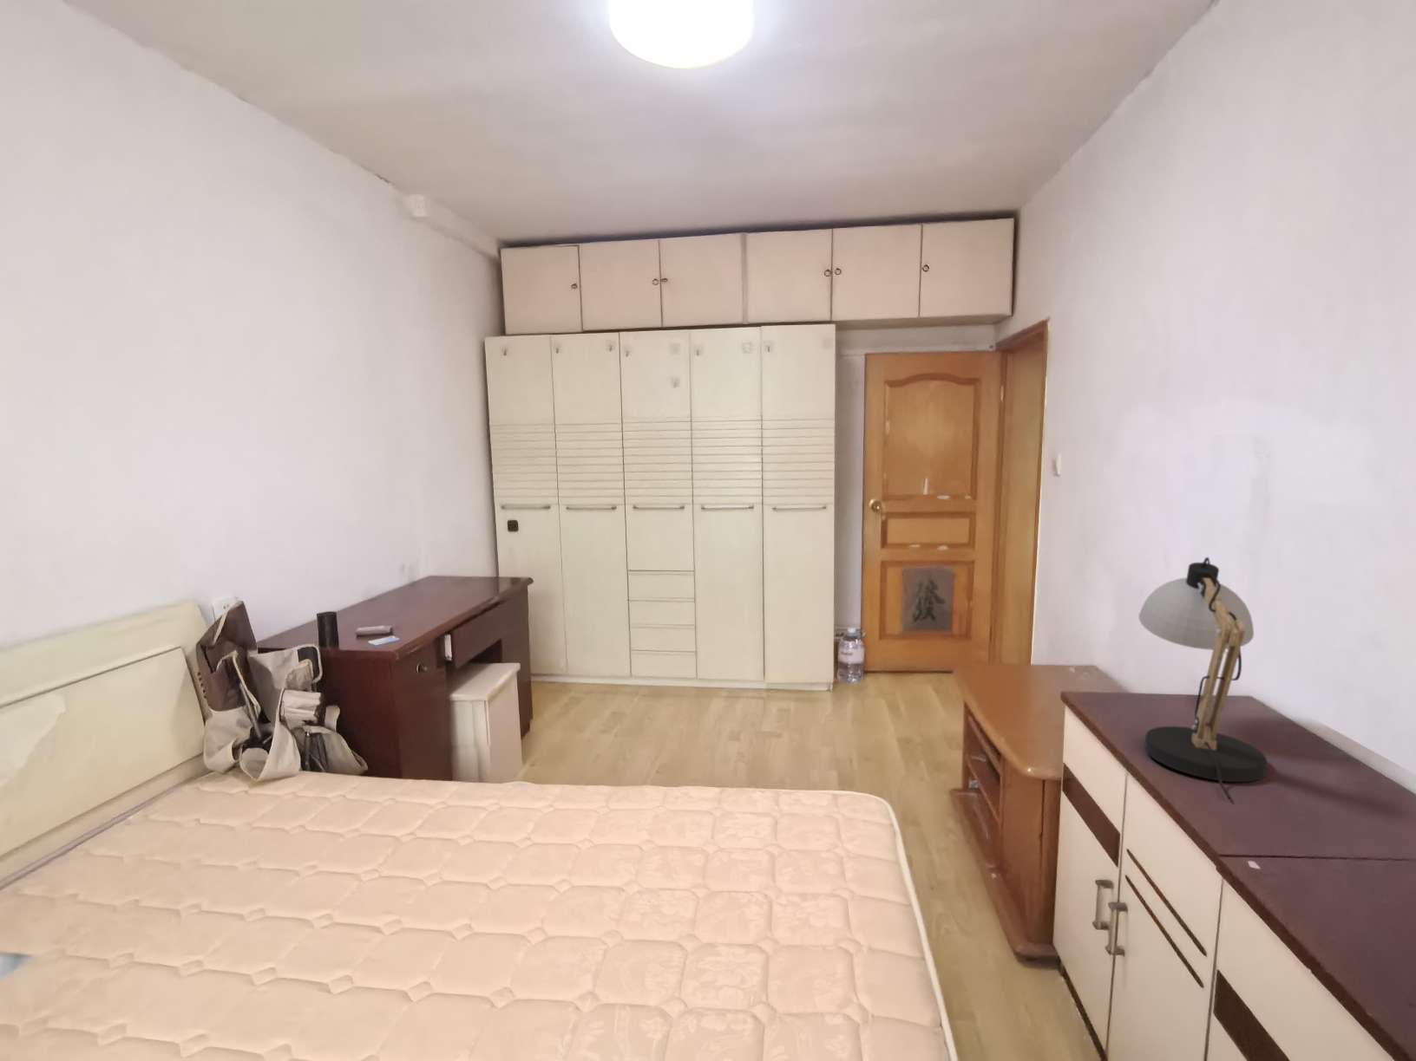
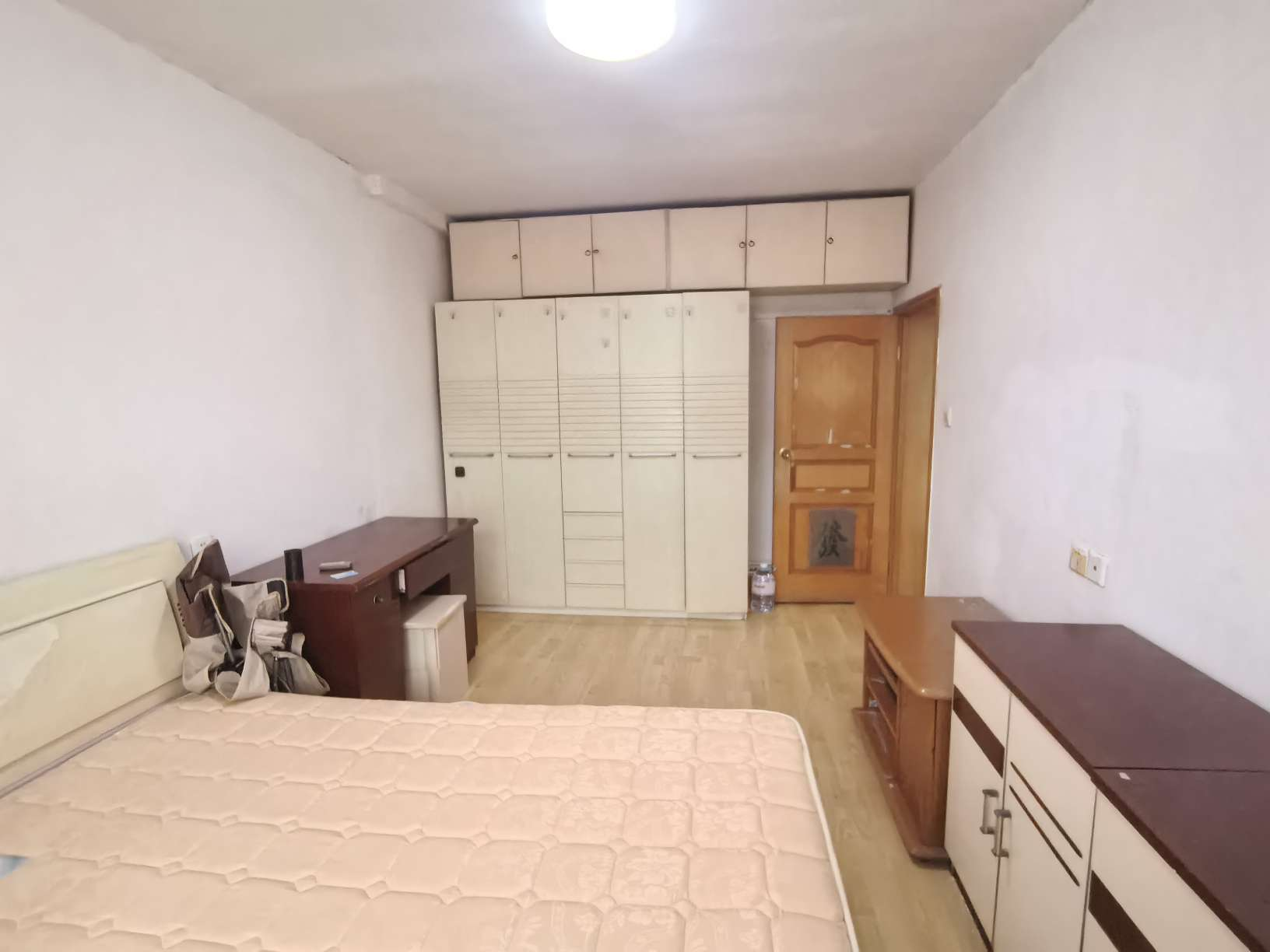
- desk lamp [1137,556,1268,800]
